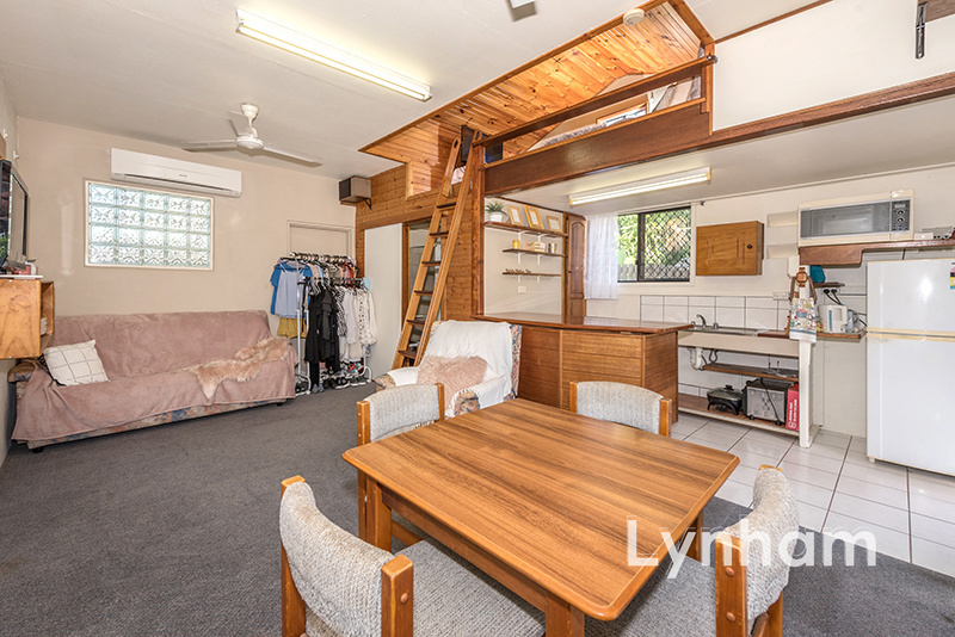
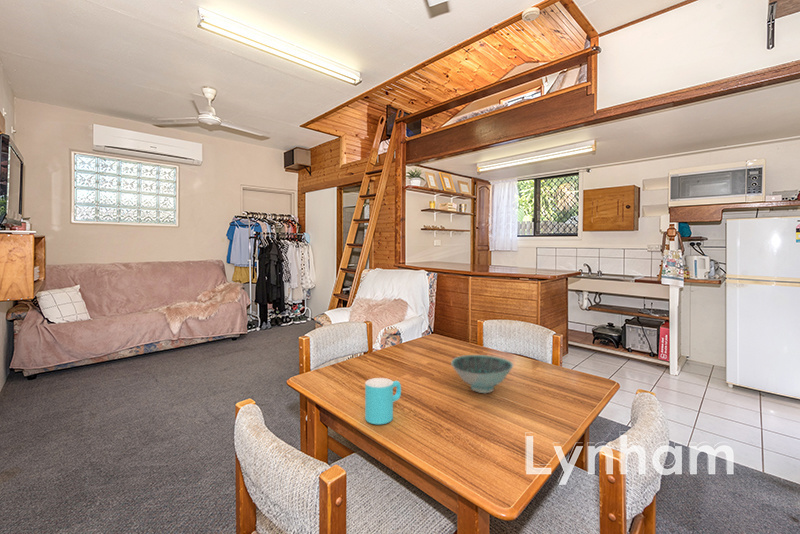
+ cup [364,377,402,425]
+ bowl [450,354,514,394]
